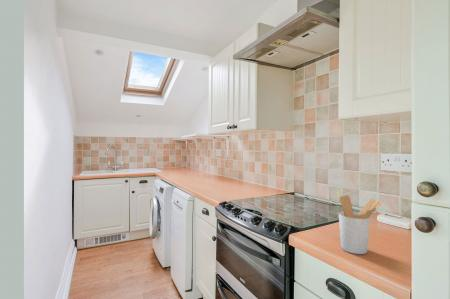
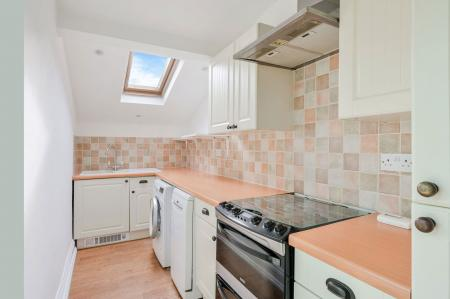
- utensil holder [338,194,383,255]
